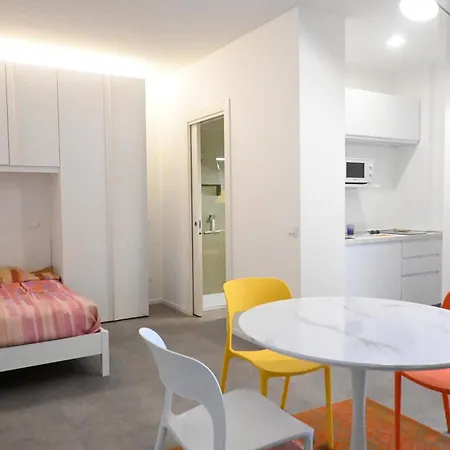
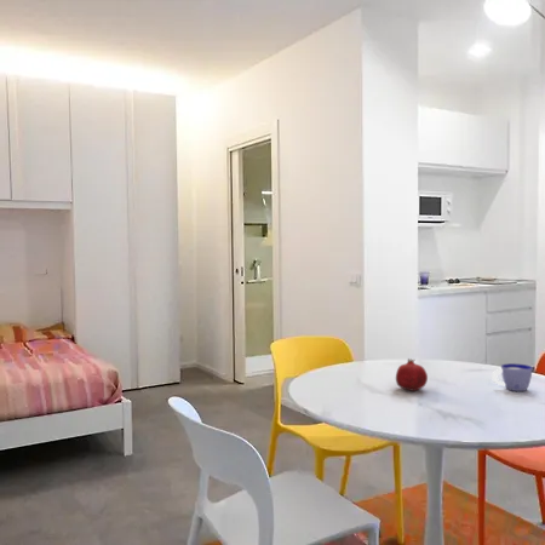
+ cup [490,362,533,392]
+ fruit [395,357,429,392]
